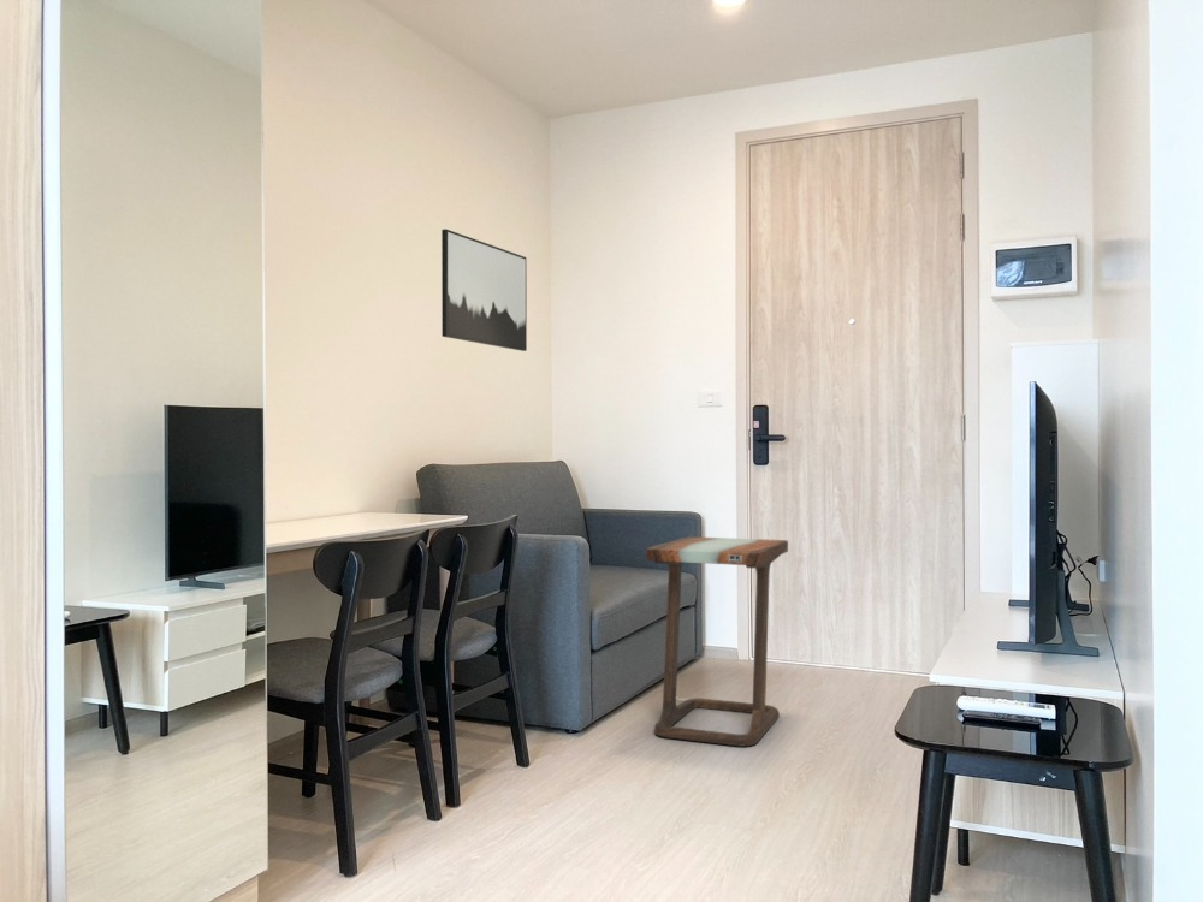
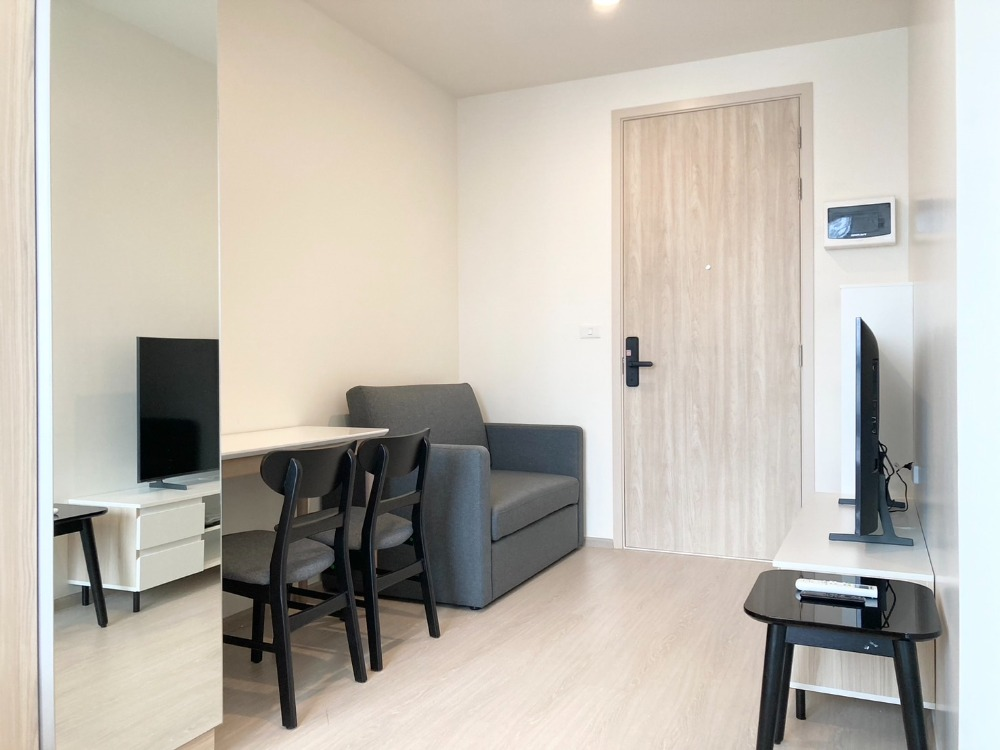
- wall art [440,229,528,352]
- side table [645,535,789,748]
